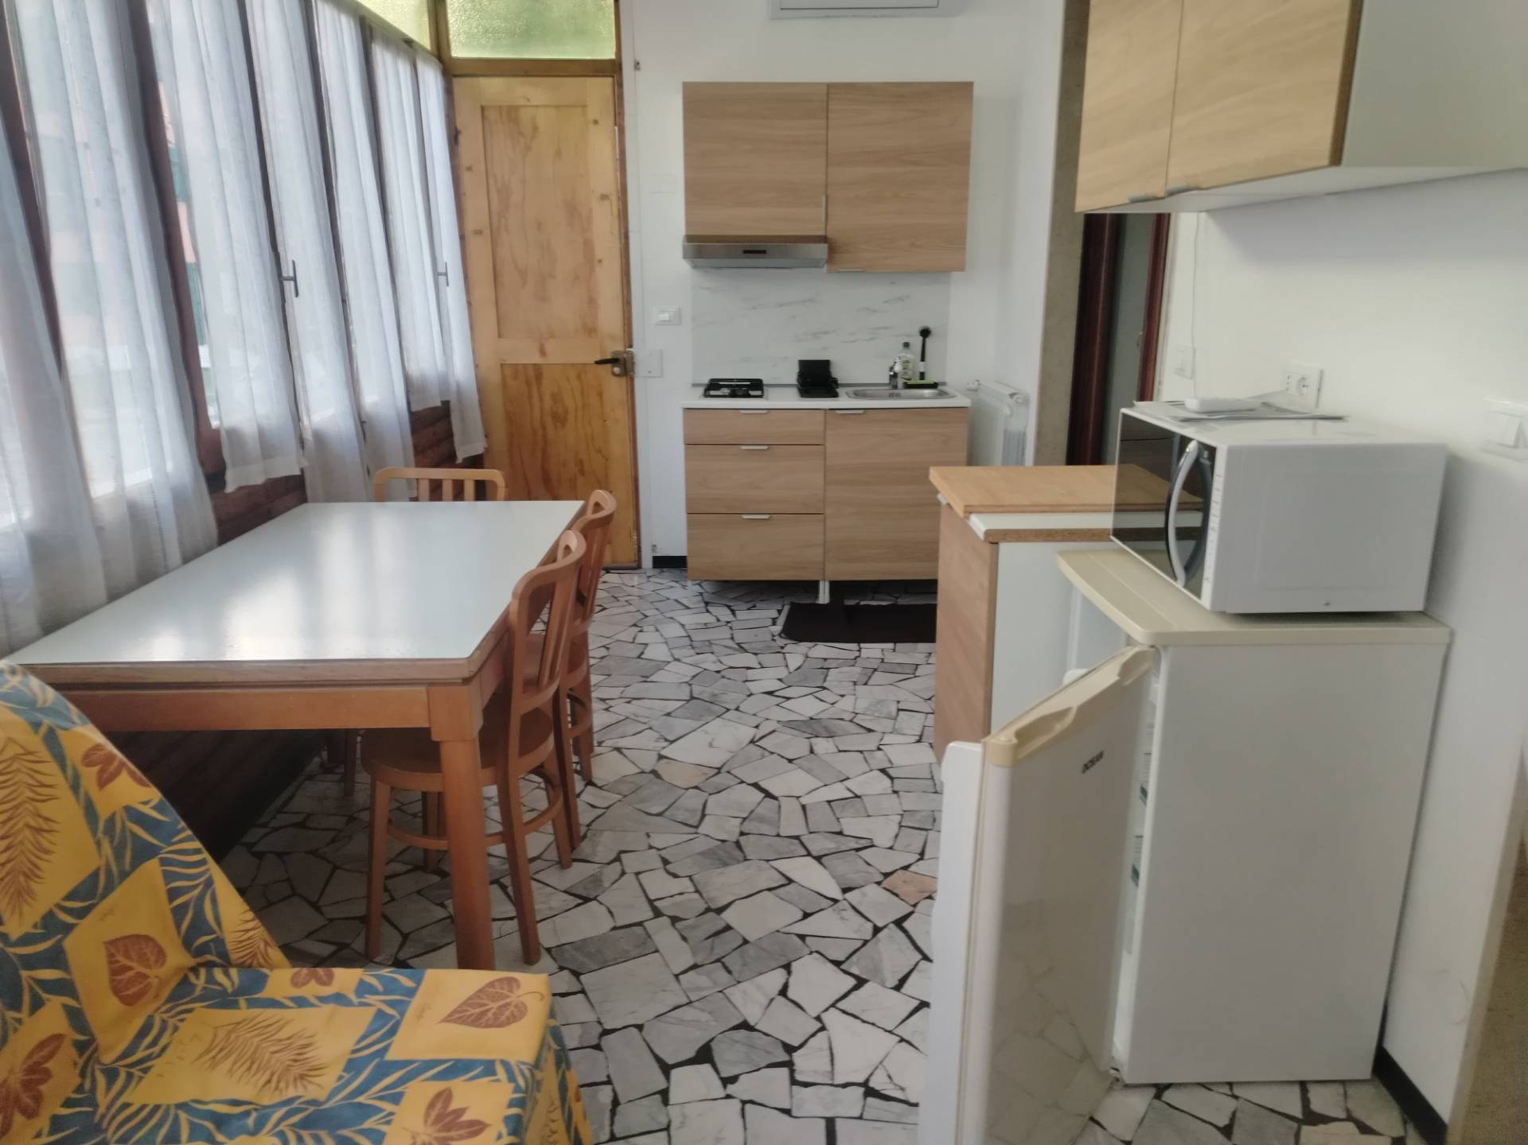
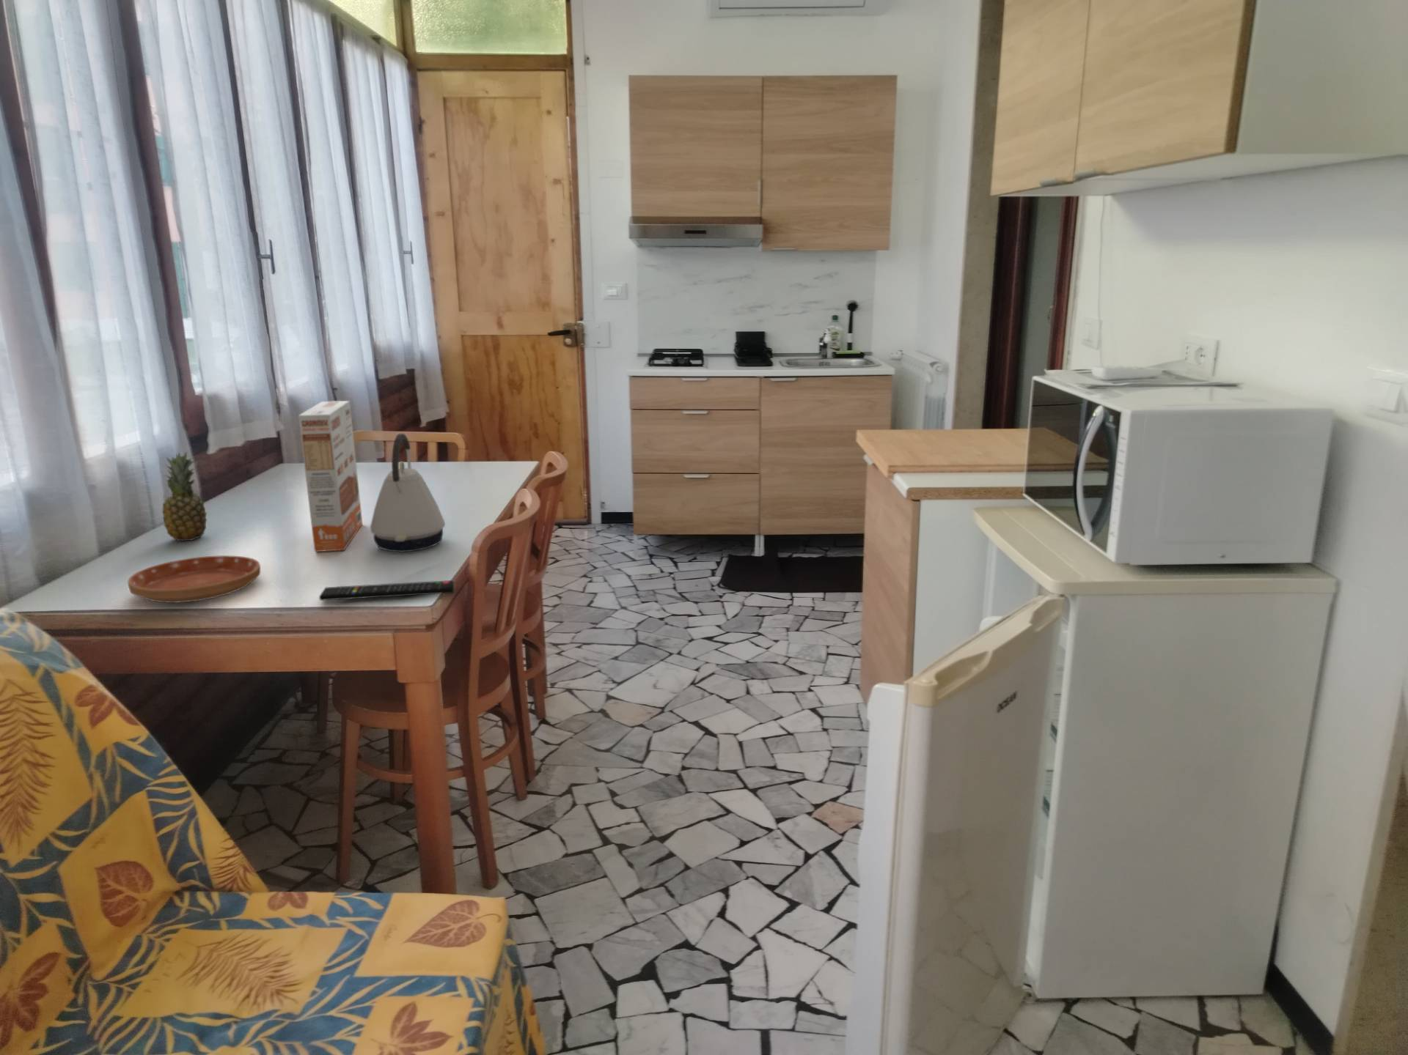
+ kettle [369,433,446,553]
+ remote control [318,580,456,602]
+ fruit [162,451,207,542]
+ cereal box [298,400,363,552]
+ saucer [126,554,261,604]
